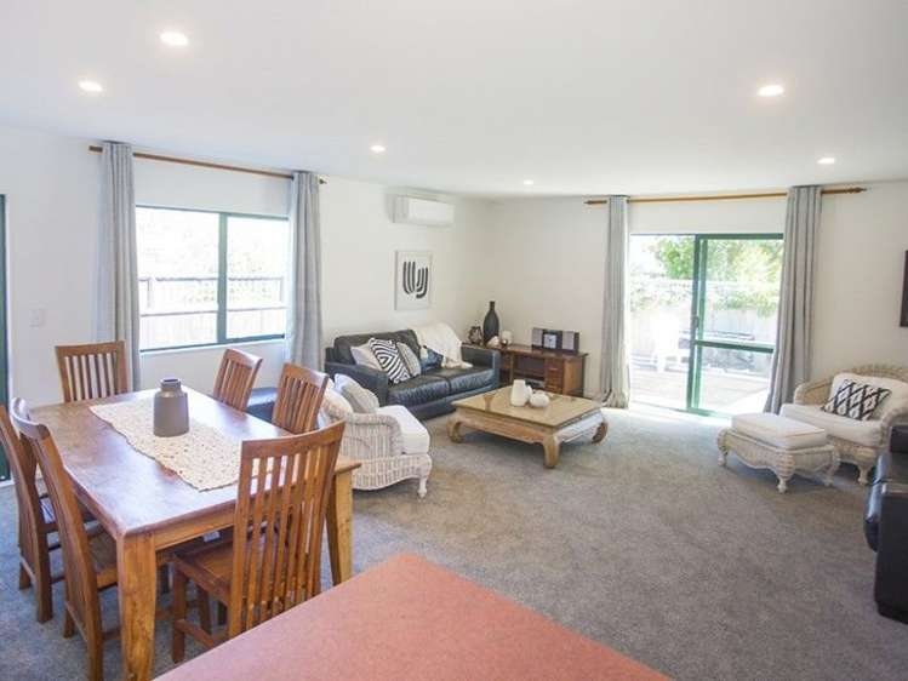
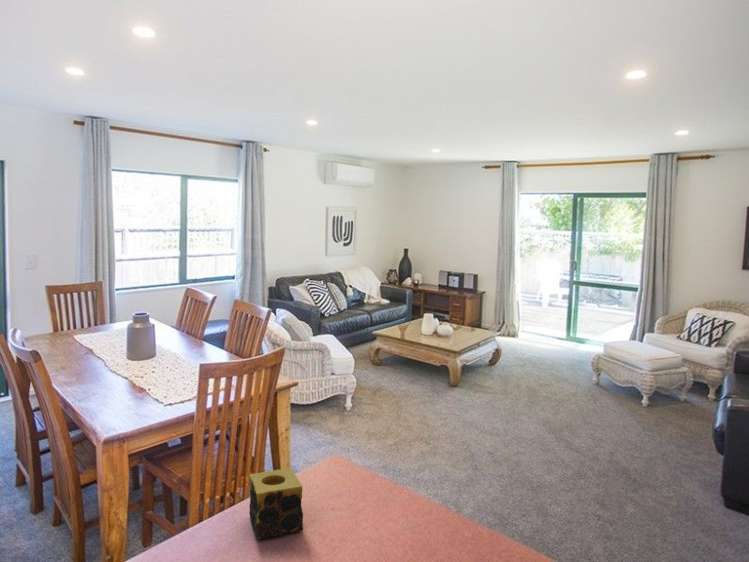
+ candle [248,467,304,540]
